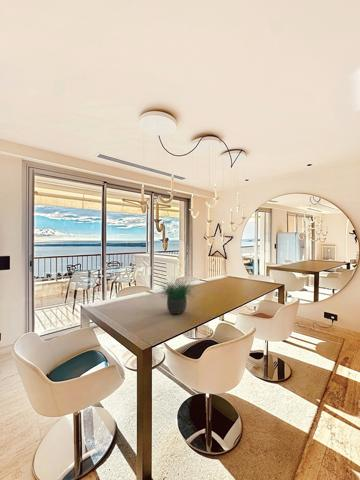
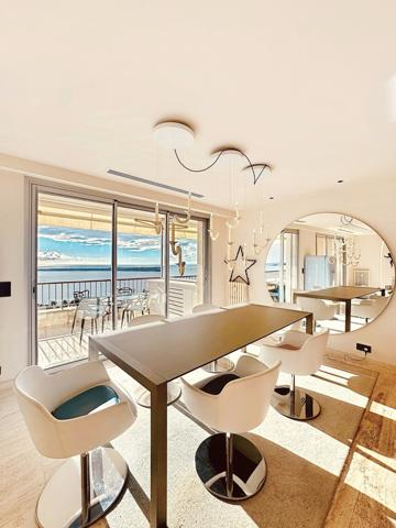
- potted plant [157,270,199,315]
